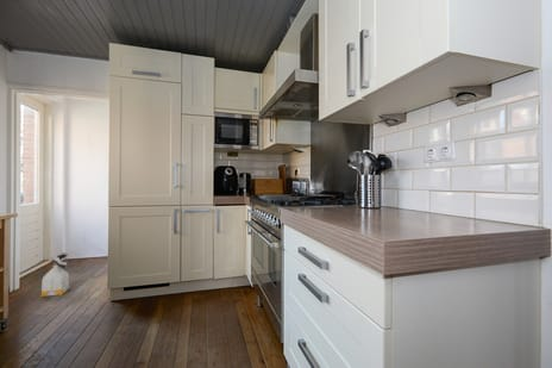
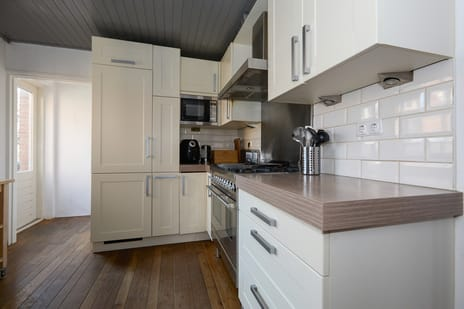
- bag [39,251,71,298]
